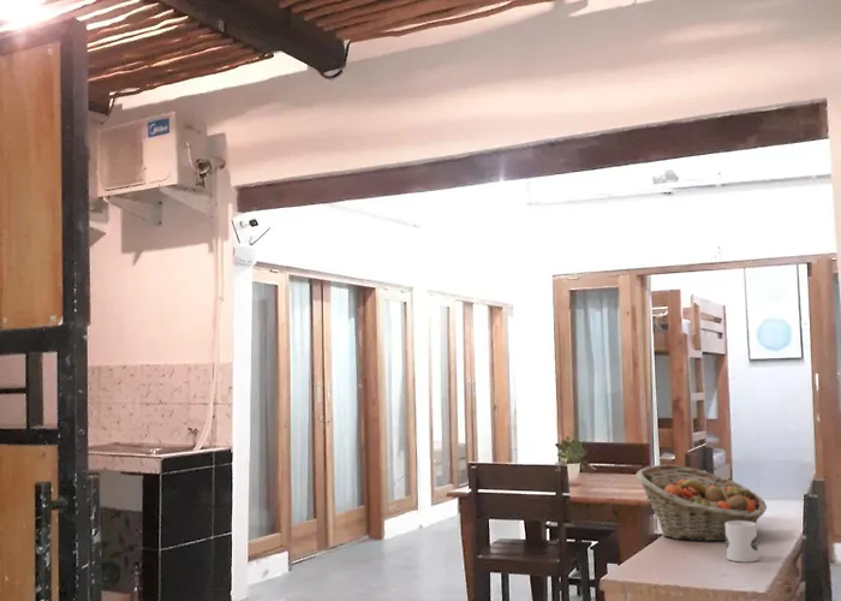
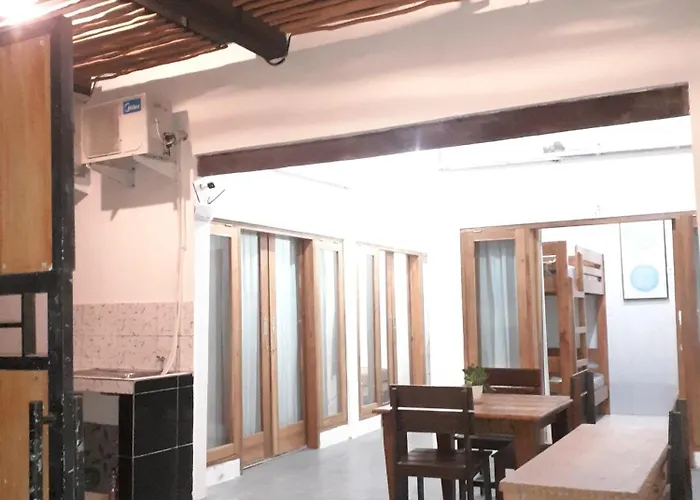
- fruit basket [634,464,768,542]
- mug [726,520,759,564]
